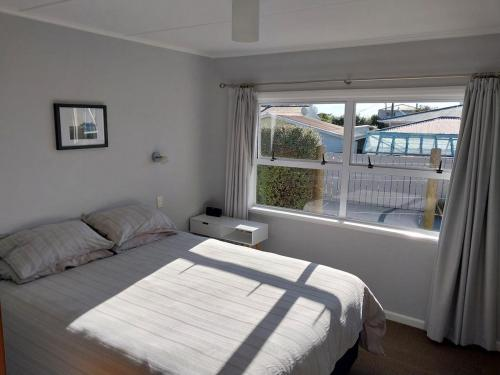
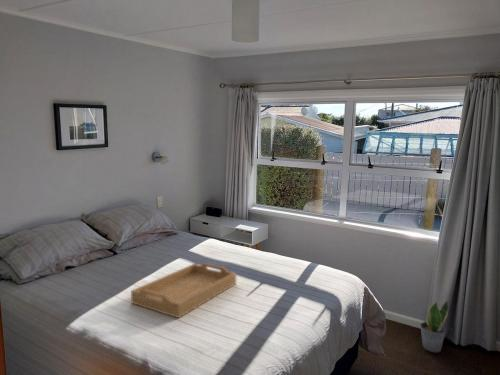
+ serving tray [130,262,237,319]
+ potted plant [419,300,449,353]
